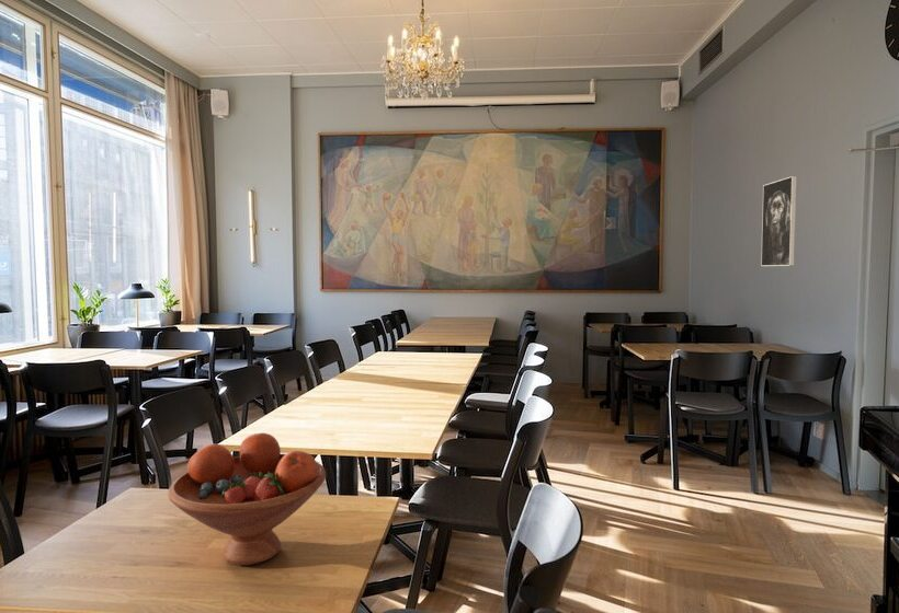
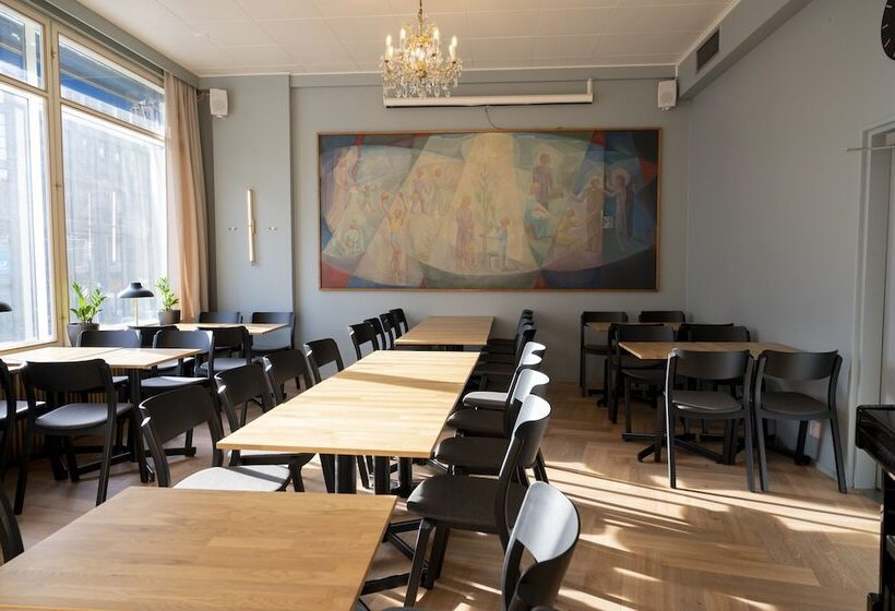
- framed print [760,175,797,267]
- fruit bowl [167,432,327,566]
